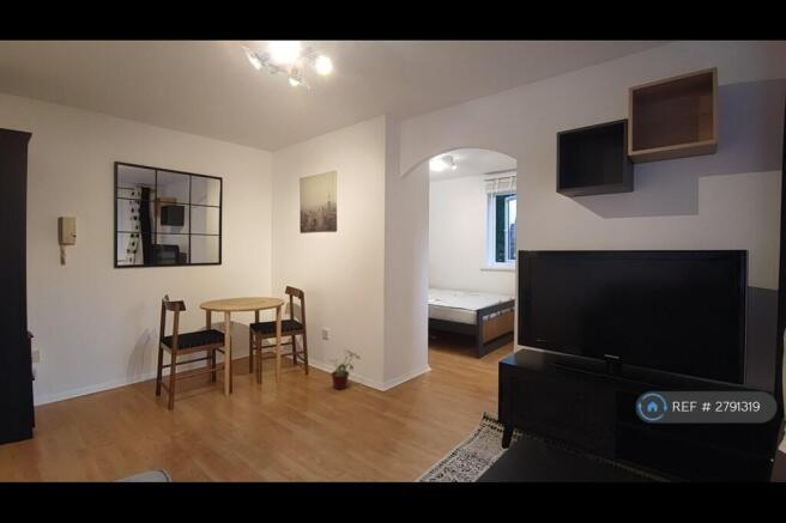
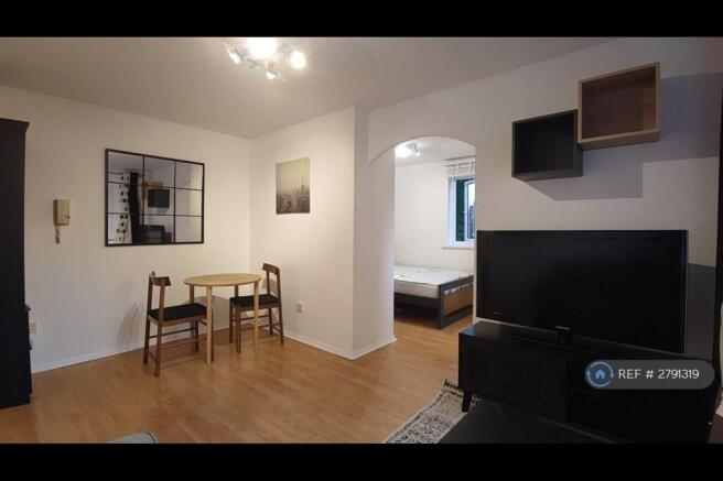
- potted plant [328,347,362,390]
